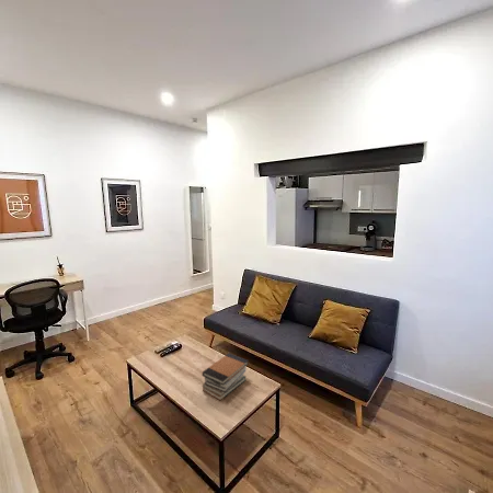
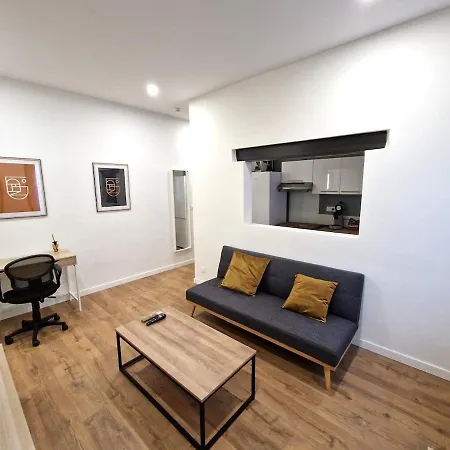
- book stack [200,353,250,401]
